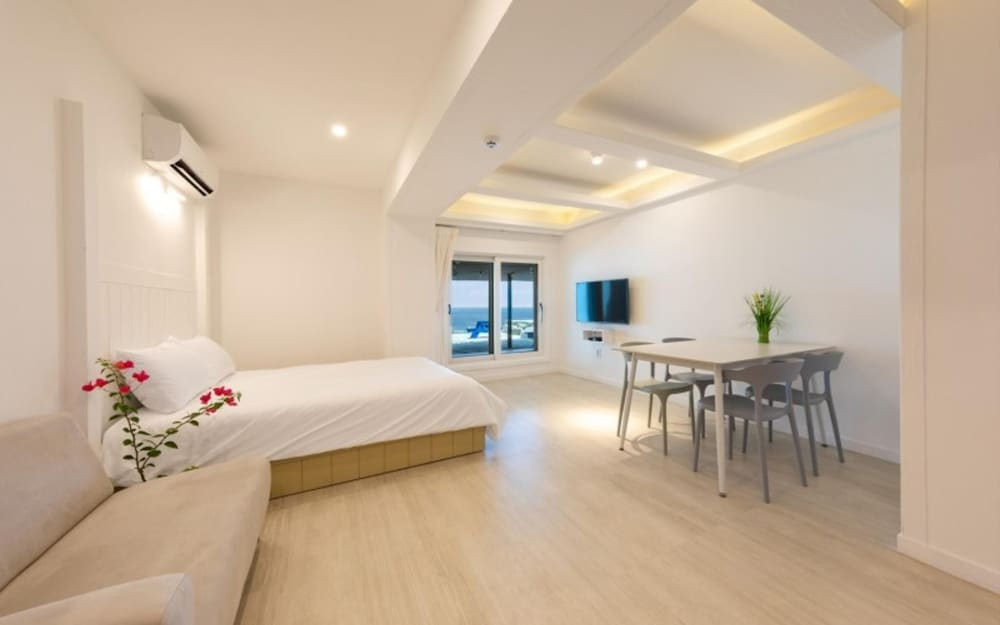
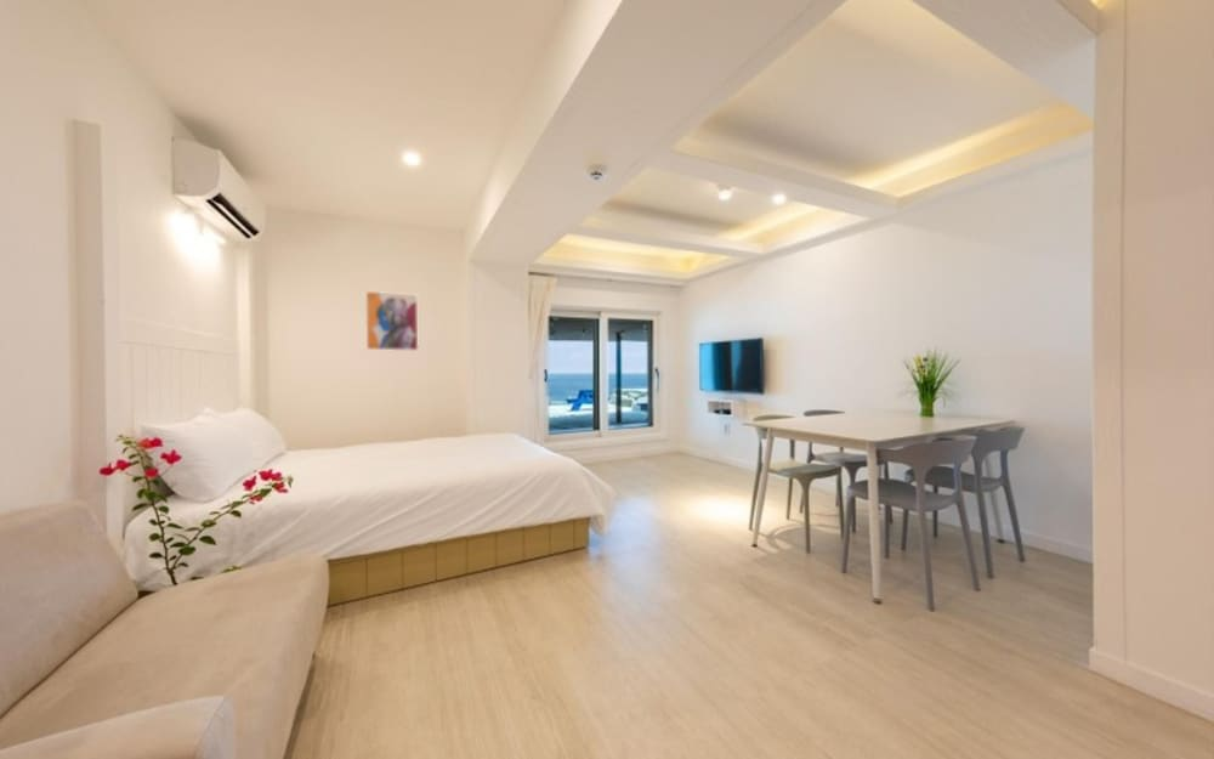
+ wall art [364,290,420,352]
